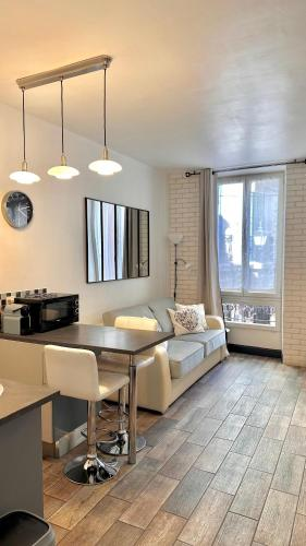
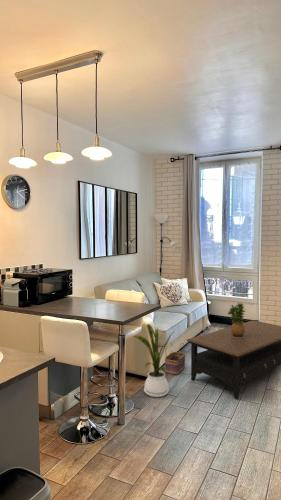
+ basket [164,342,186,376]
+ potted plant [227,302,247,338]
+ house plant [133,322,175,398]
+ coffee table [186,319,281,400]
